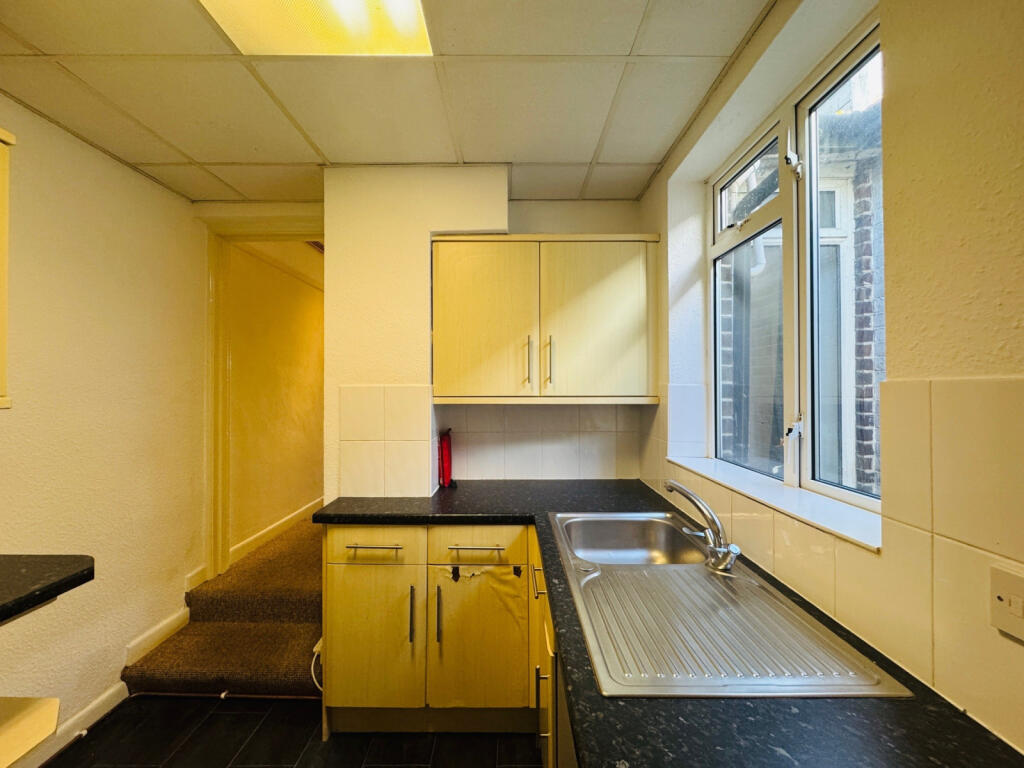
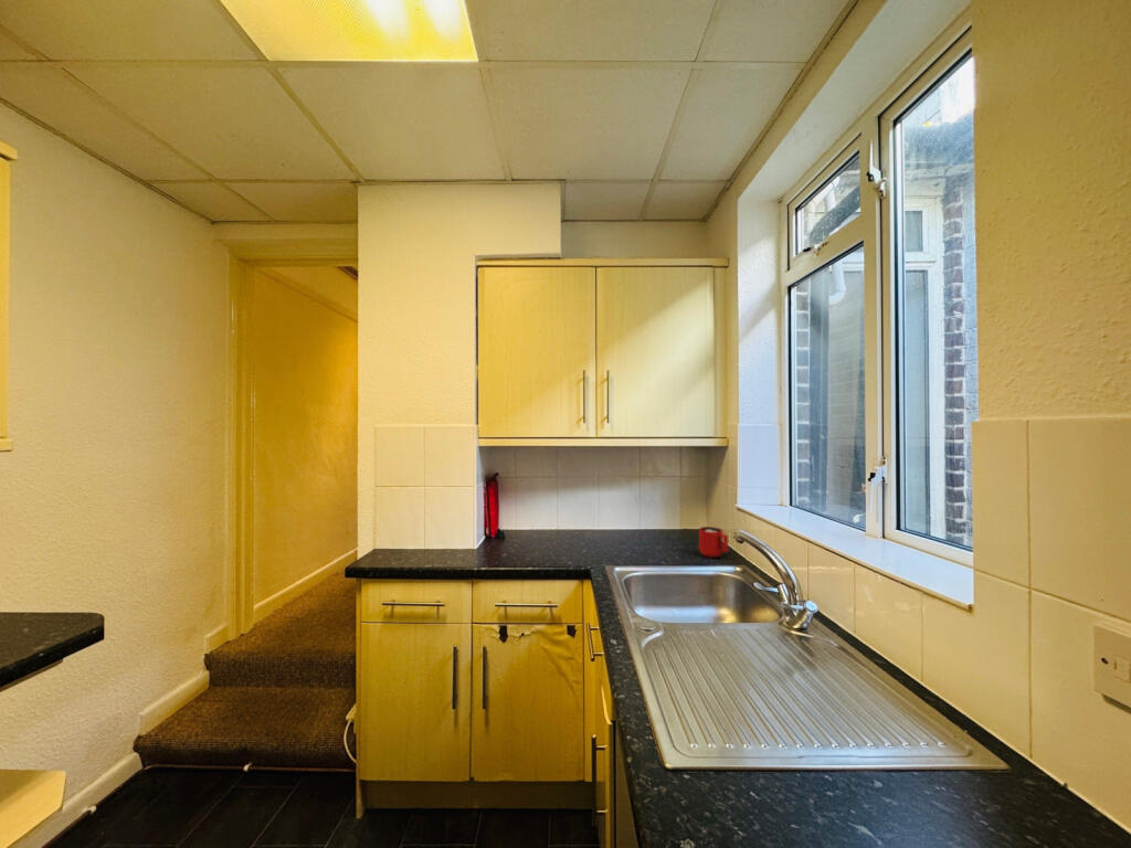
+ mug [698,526,729,559]
